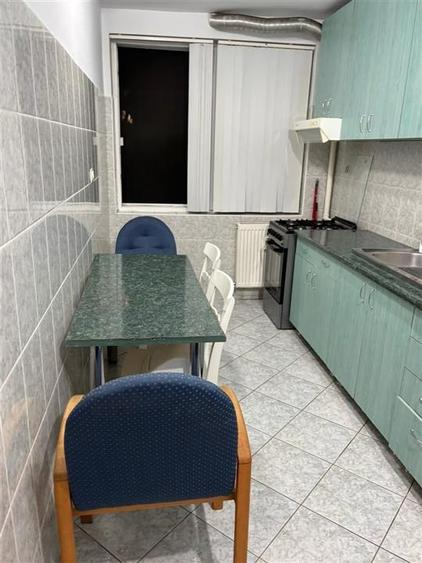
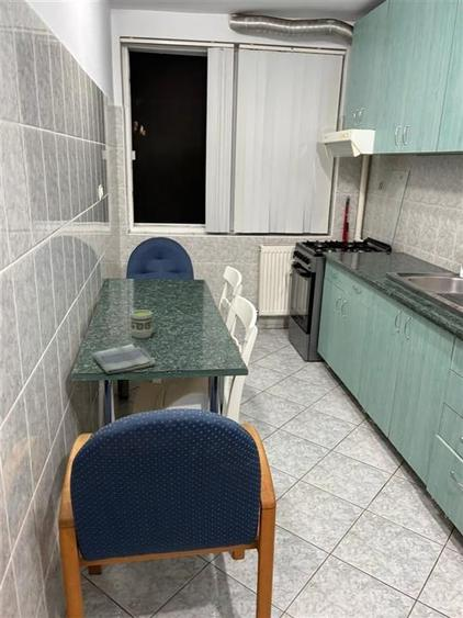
+ dish towel [91,342,157,375]
+ cup [128,308,155,339]
